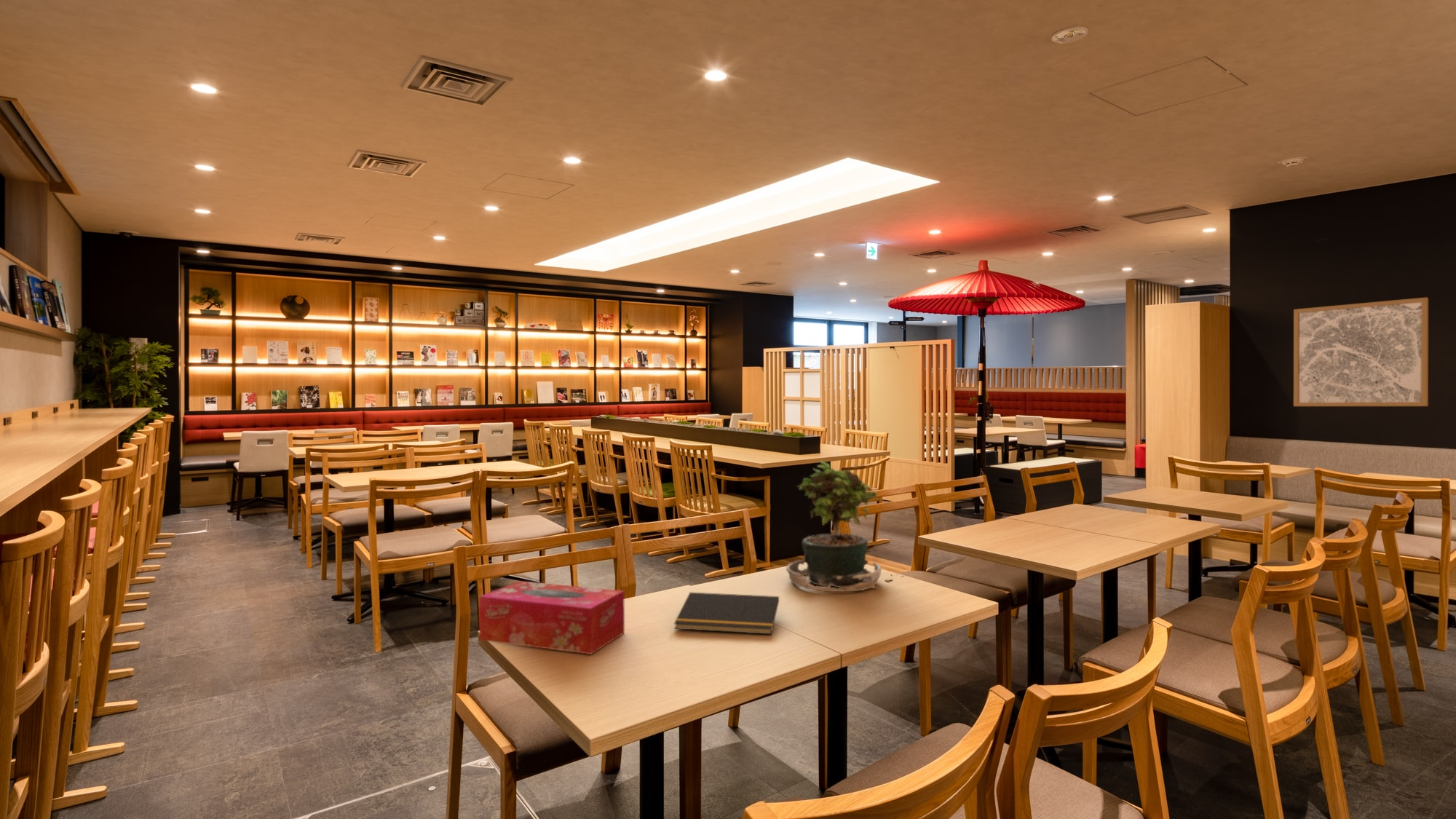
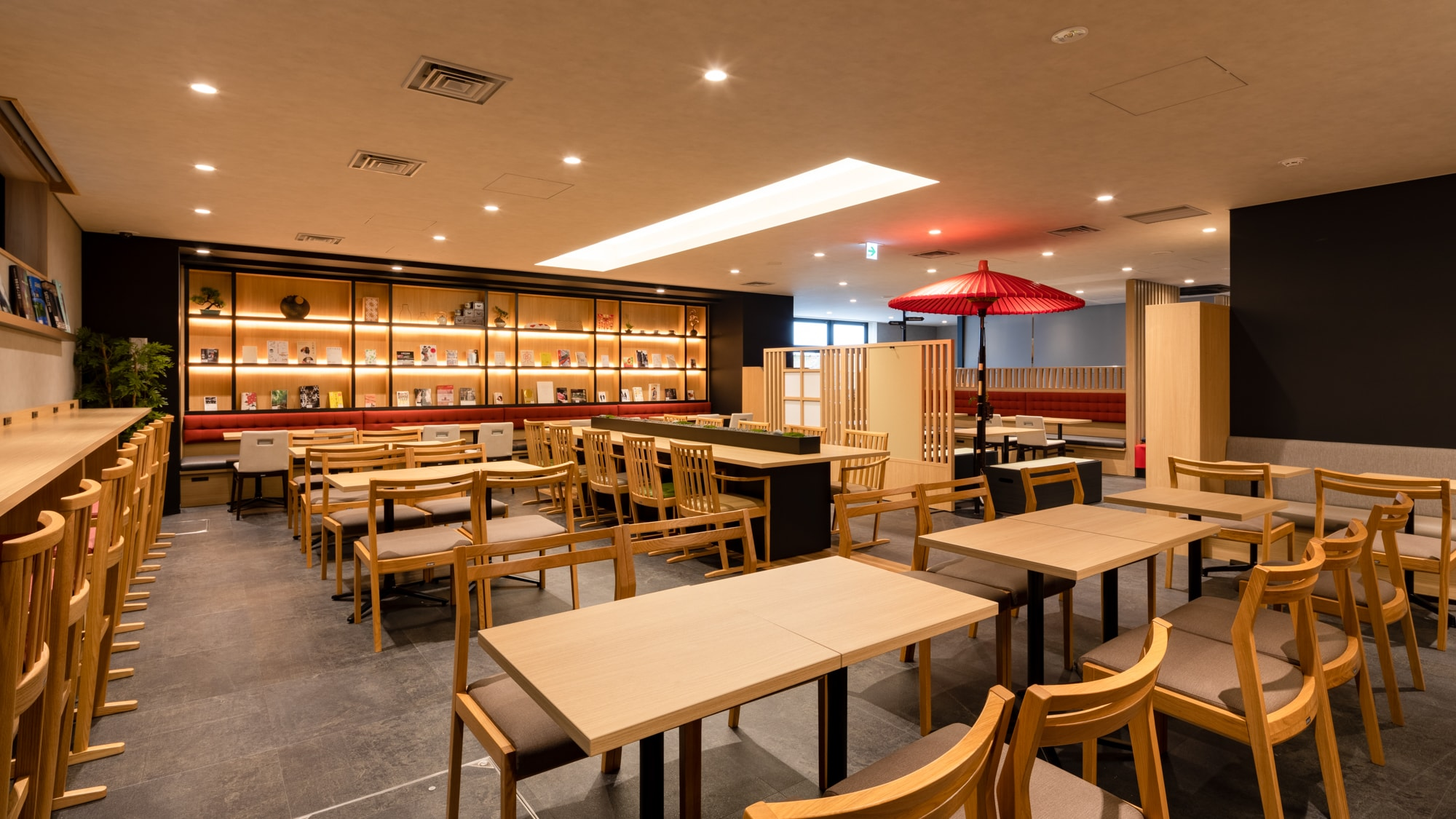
- potted plant [786,459,905,593]
- notepad [673,592,780,635]
- wall art [1293,296,1429,407]
- tissue box [478,580,625,655]
